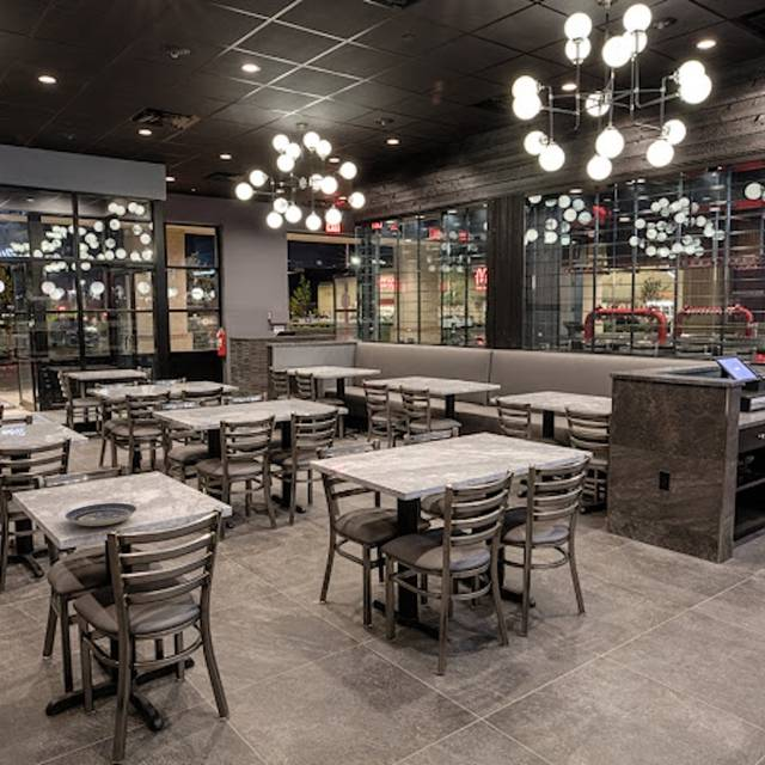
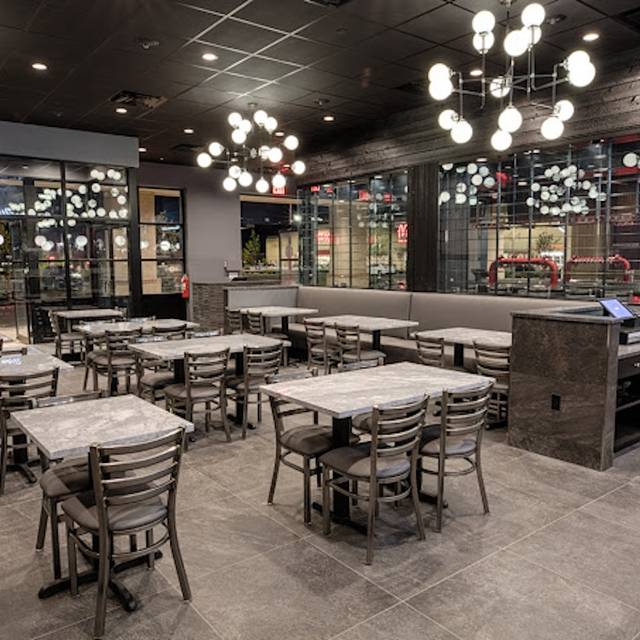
- plate [65,502,137,527]
